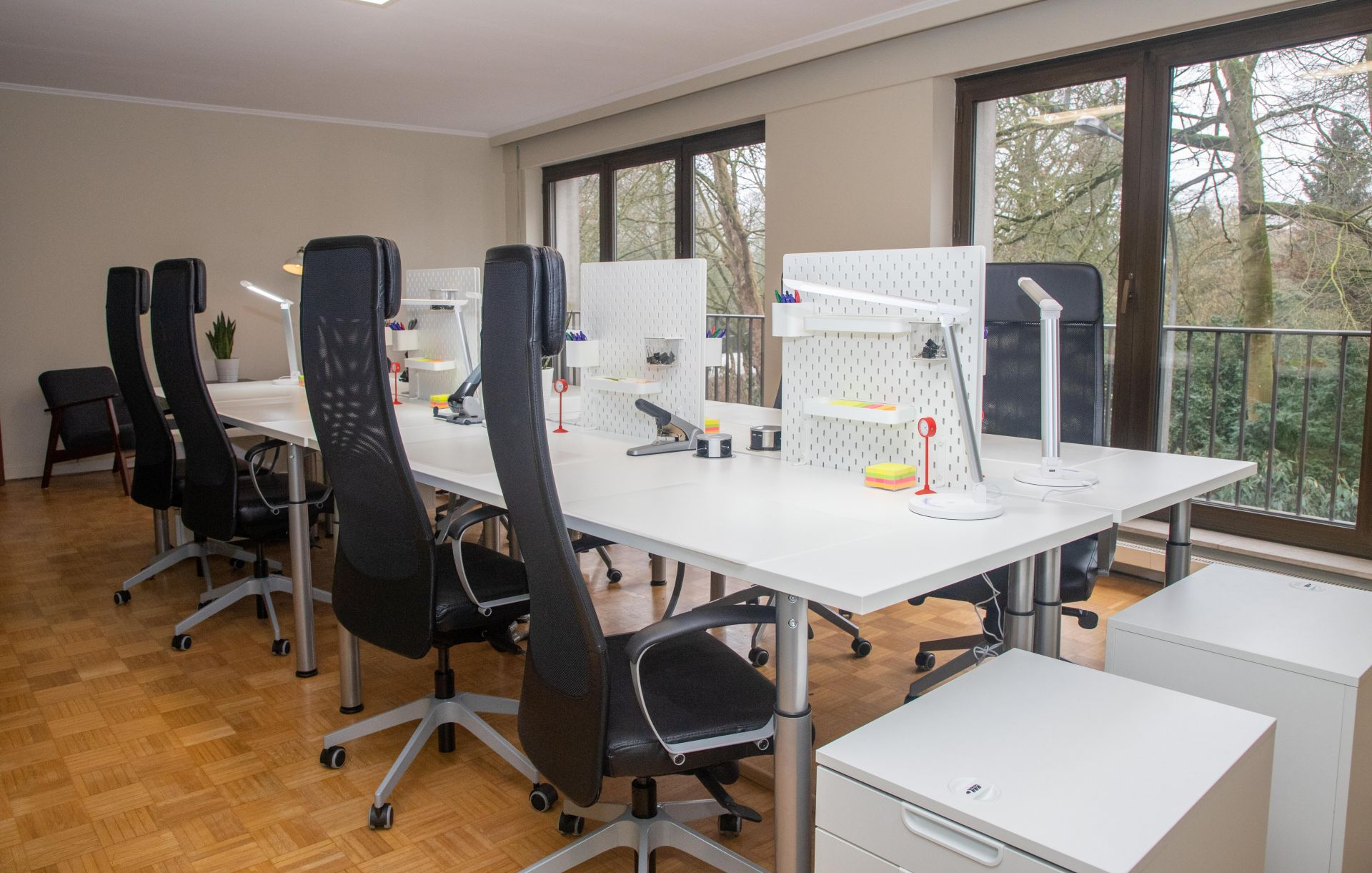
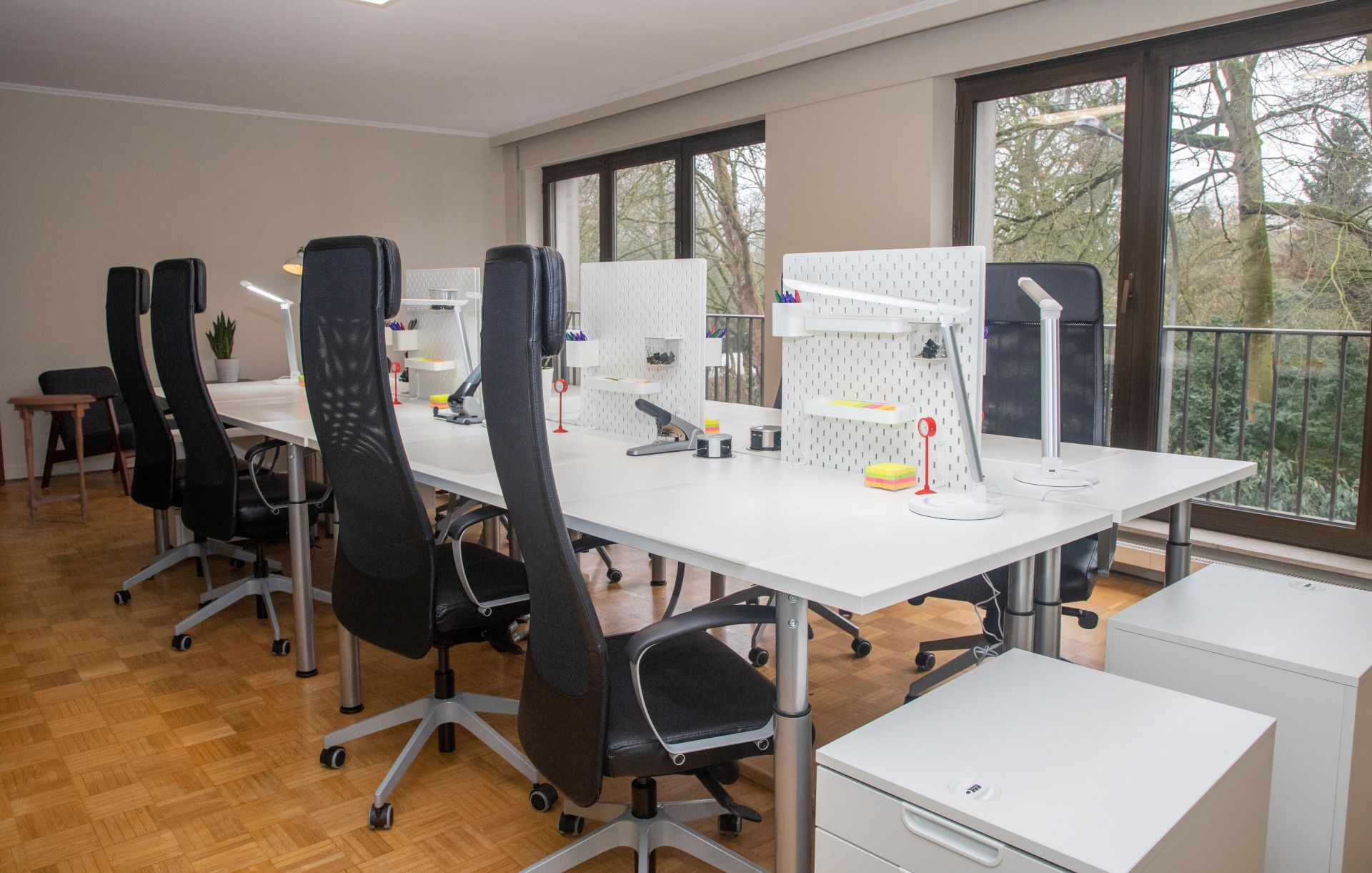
+ side table [5,394,96,528]
